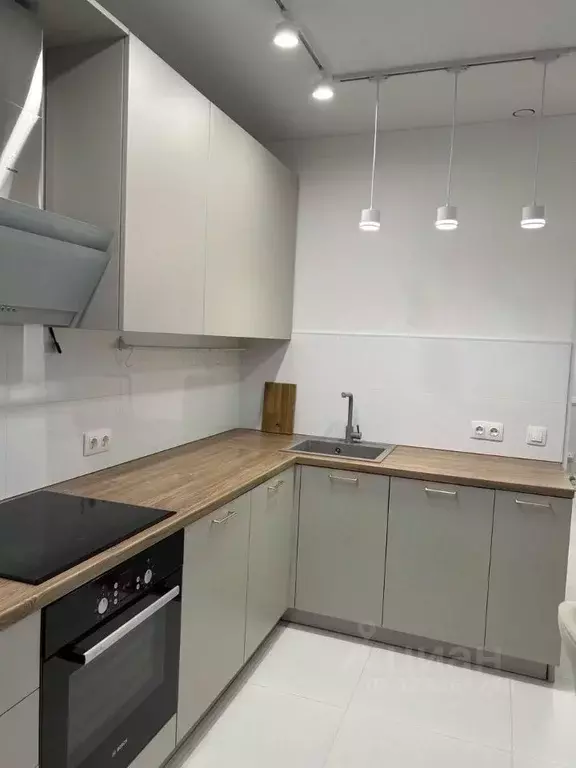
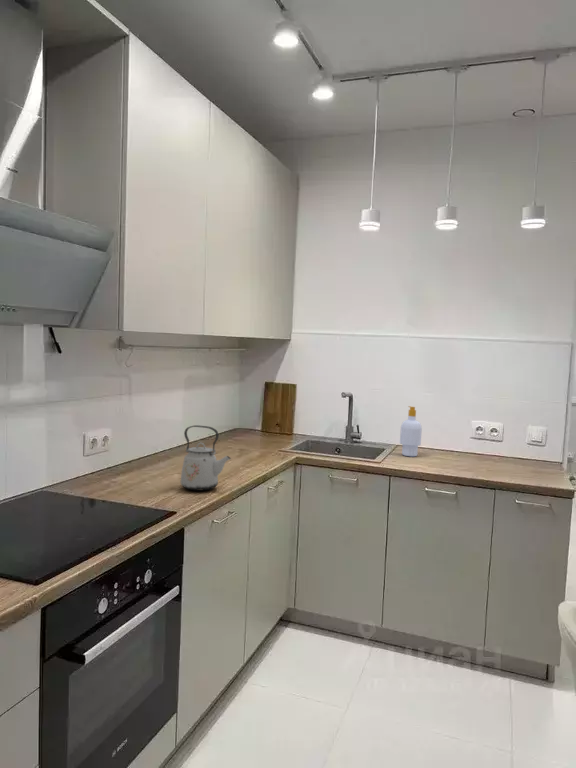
+ kettle [180,424,232,492]
+ soap bottle [399,405,423,457]
